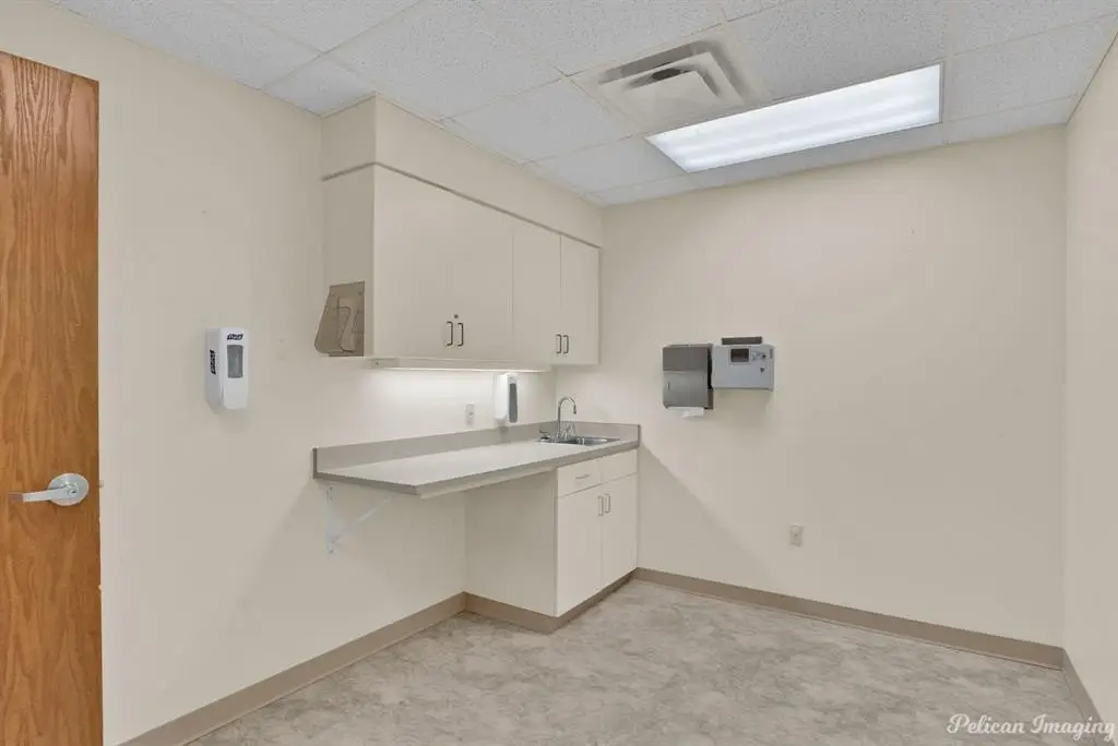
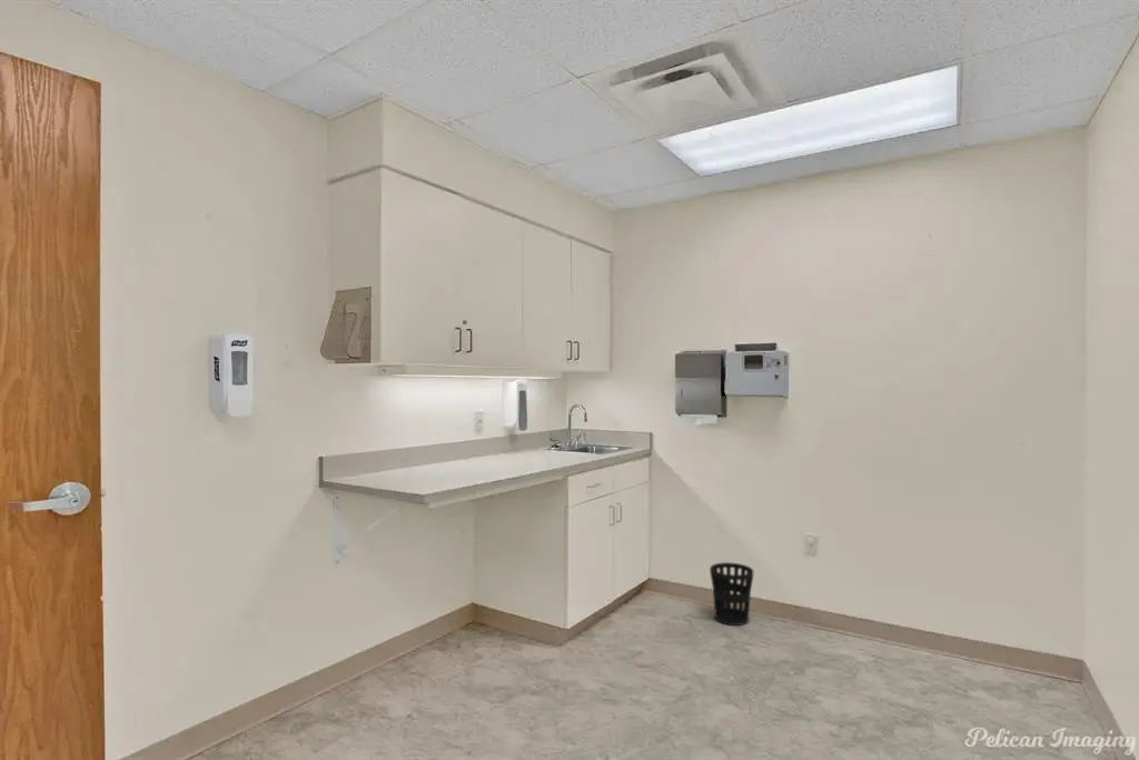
+ wastebasket [709,561,754,627]
